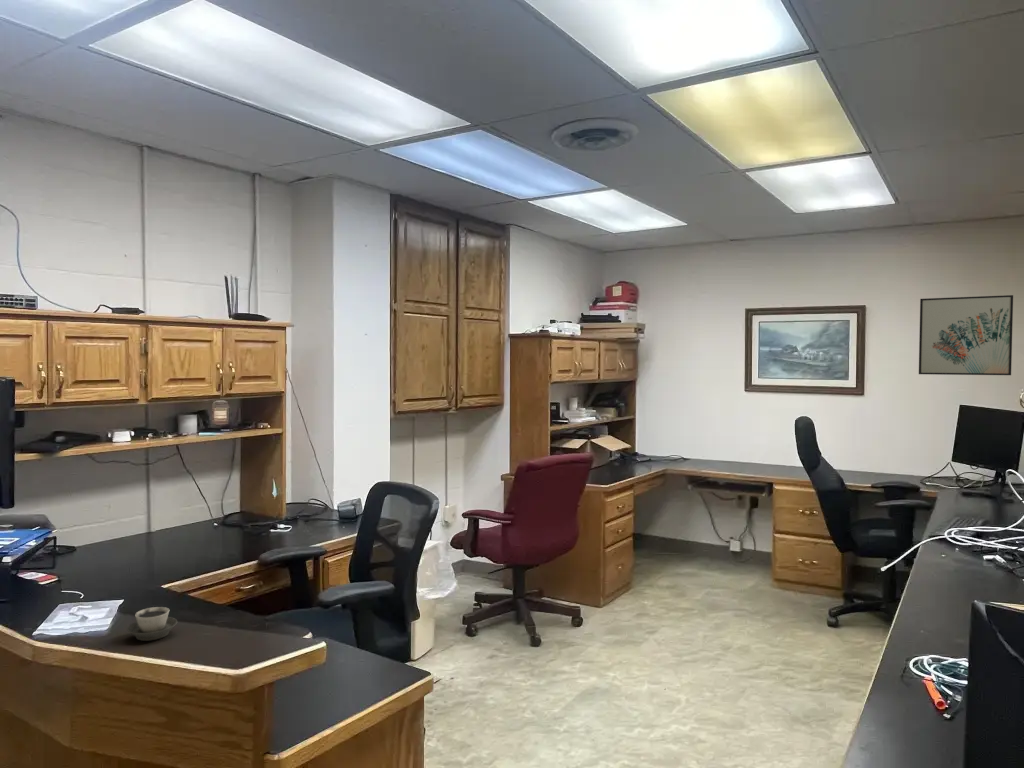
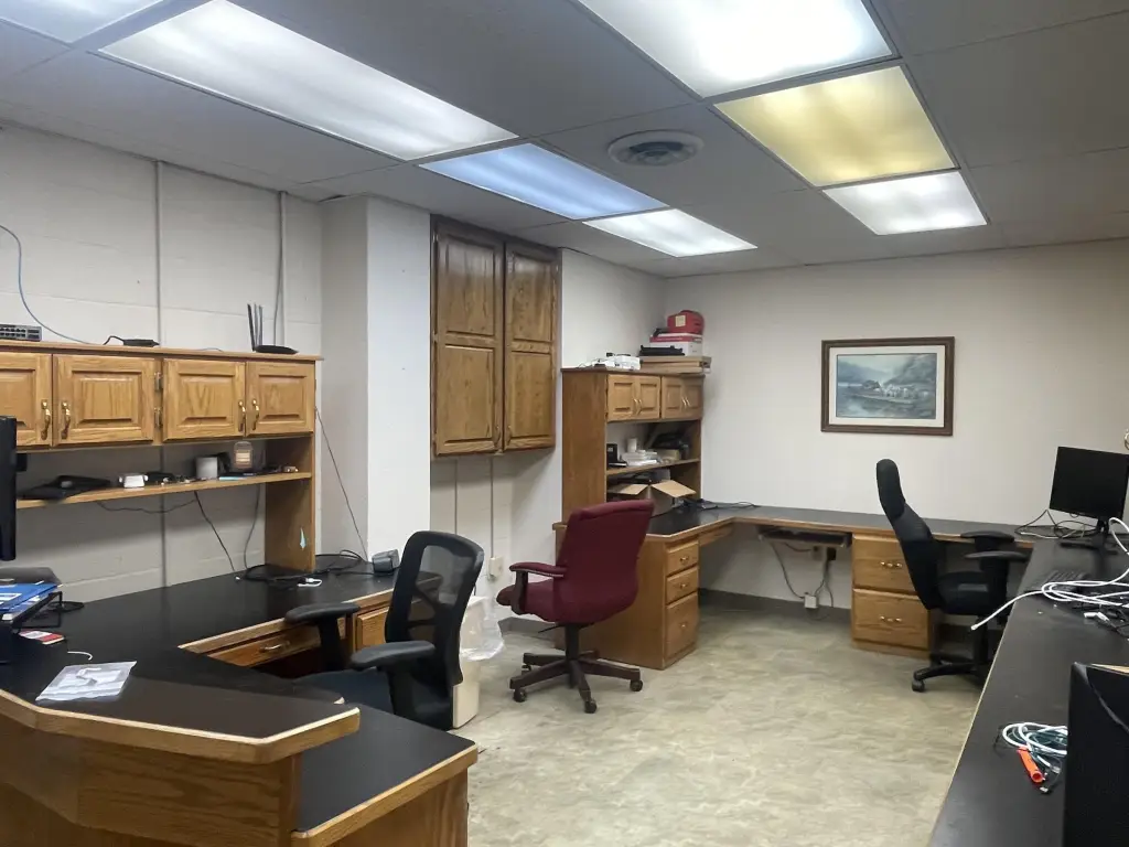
- cup [126,606,178,642]
- wall art [918,294,1014,376]
